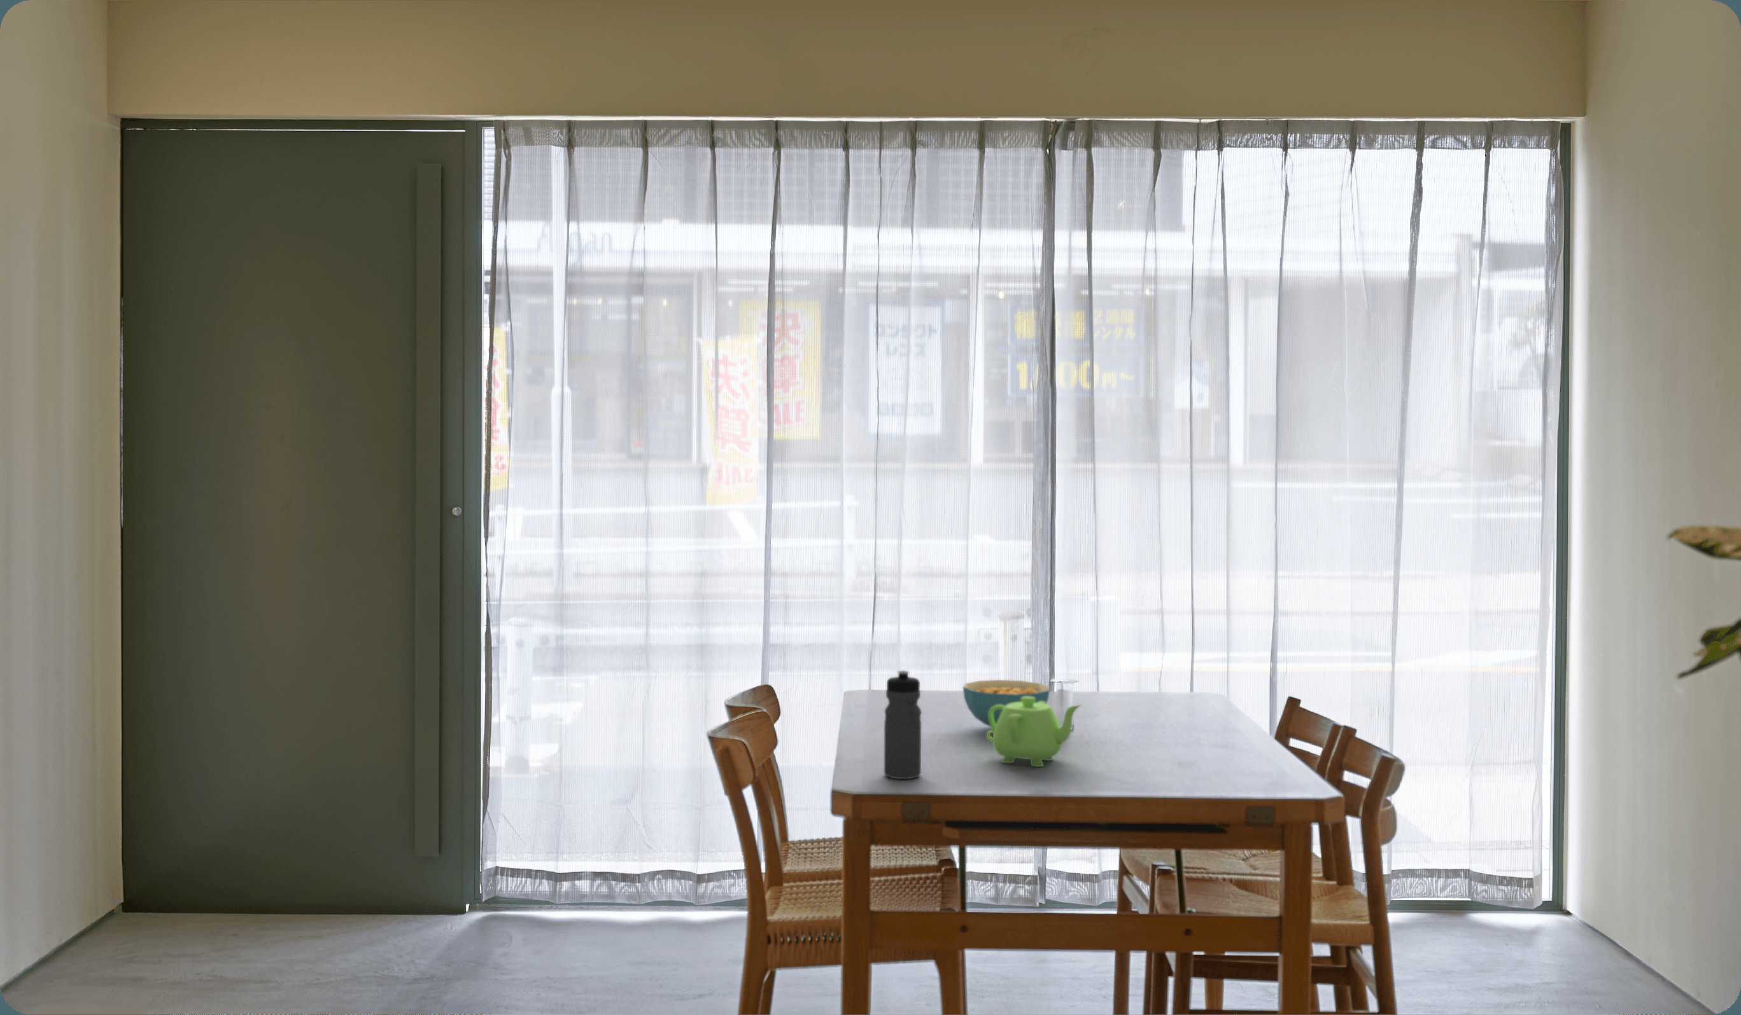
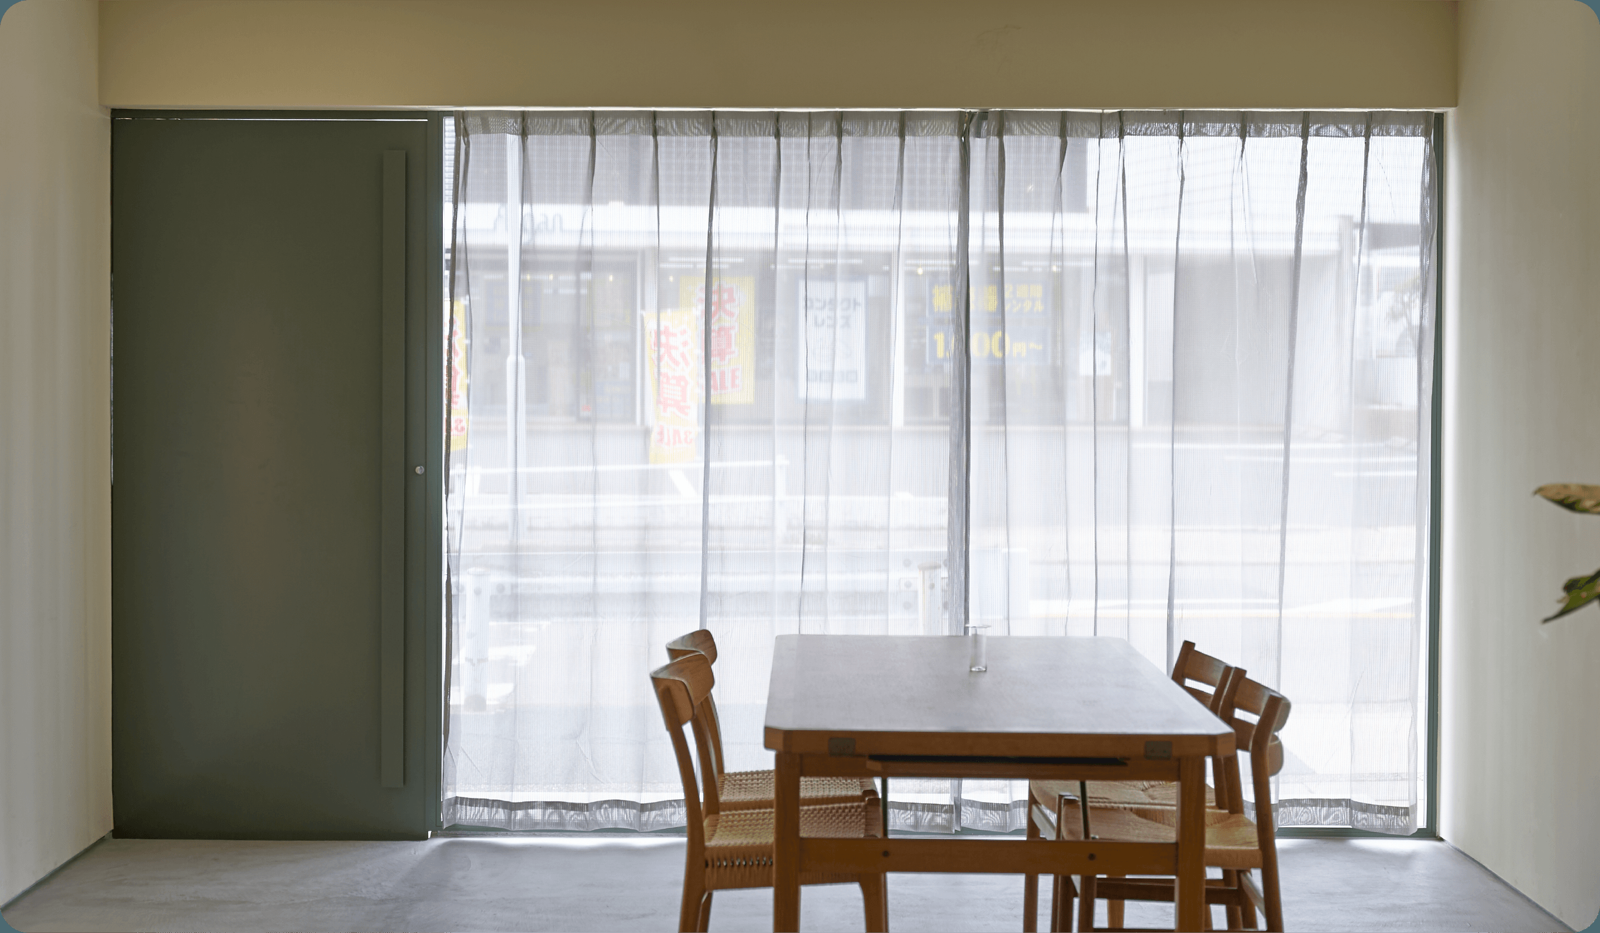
- teapot [985,696,1082,767]
- water bottle [884,669,922,779]
- cereal bowl [962,679,1051,727]
